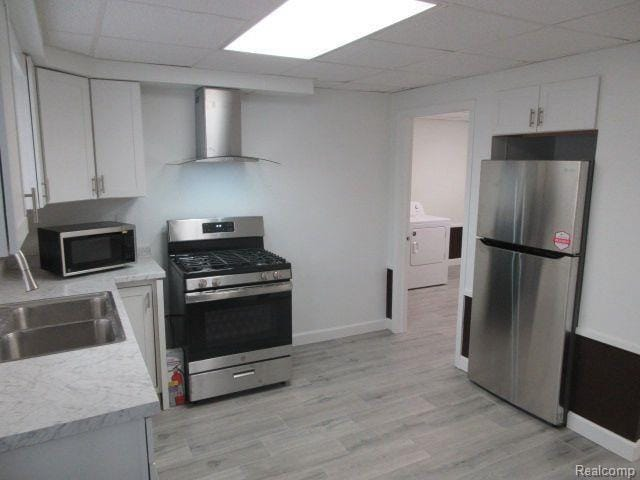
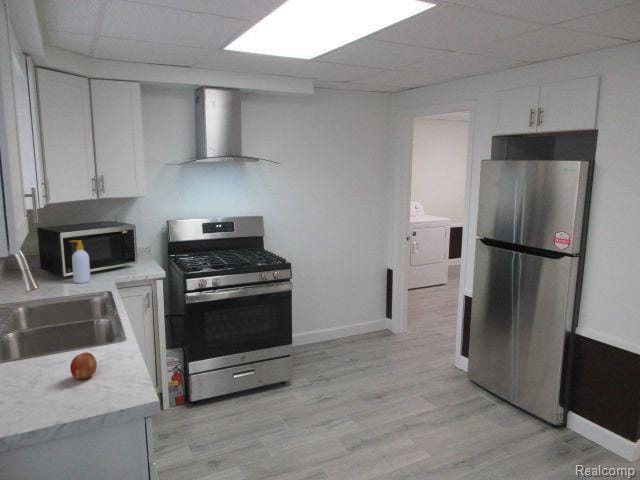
+ soap bottle [68,239,92,284]
+ fruit [69,351,98,380]
